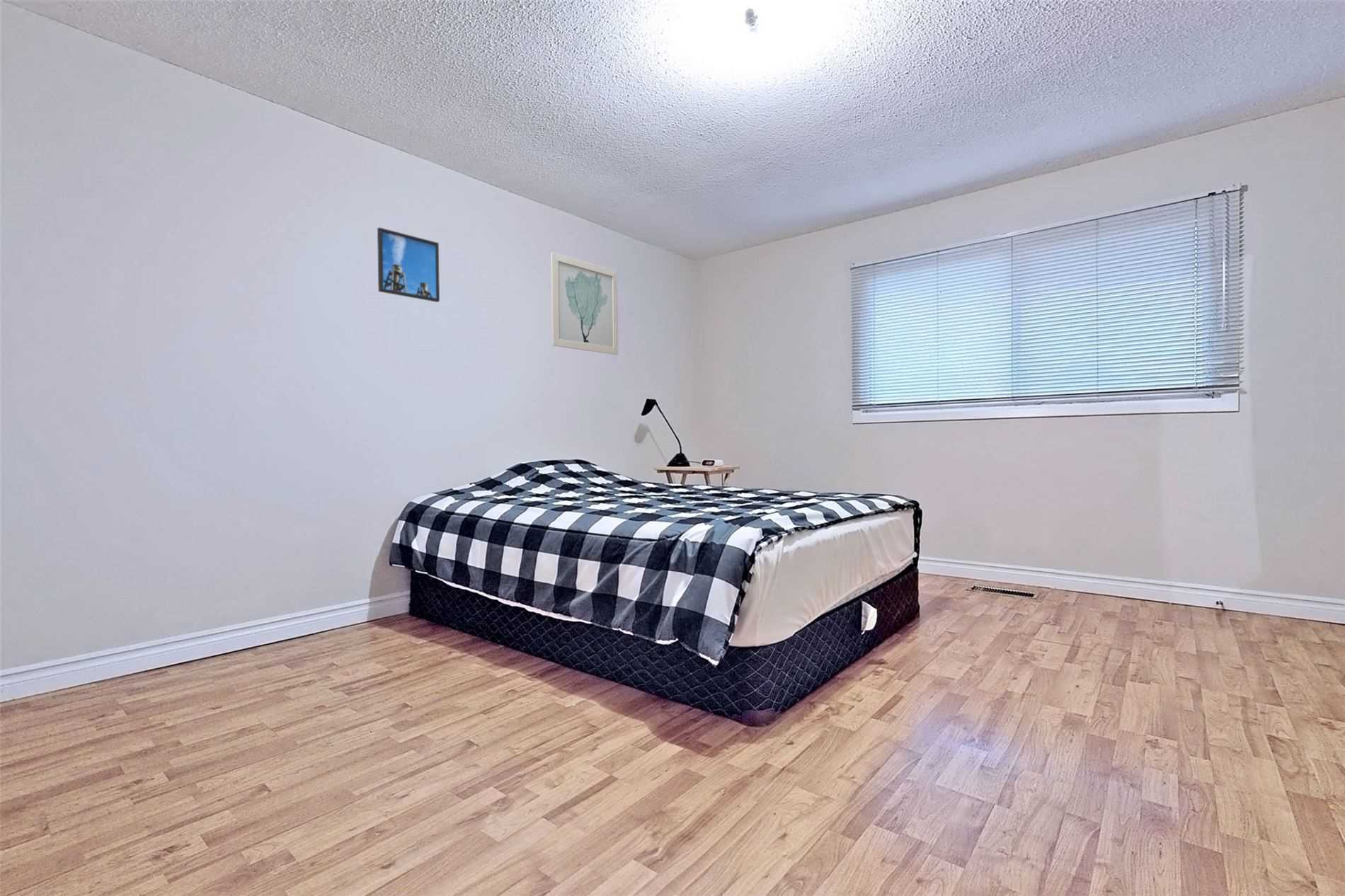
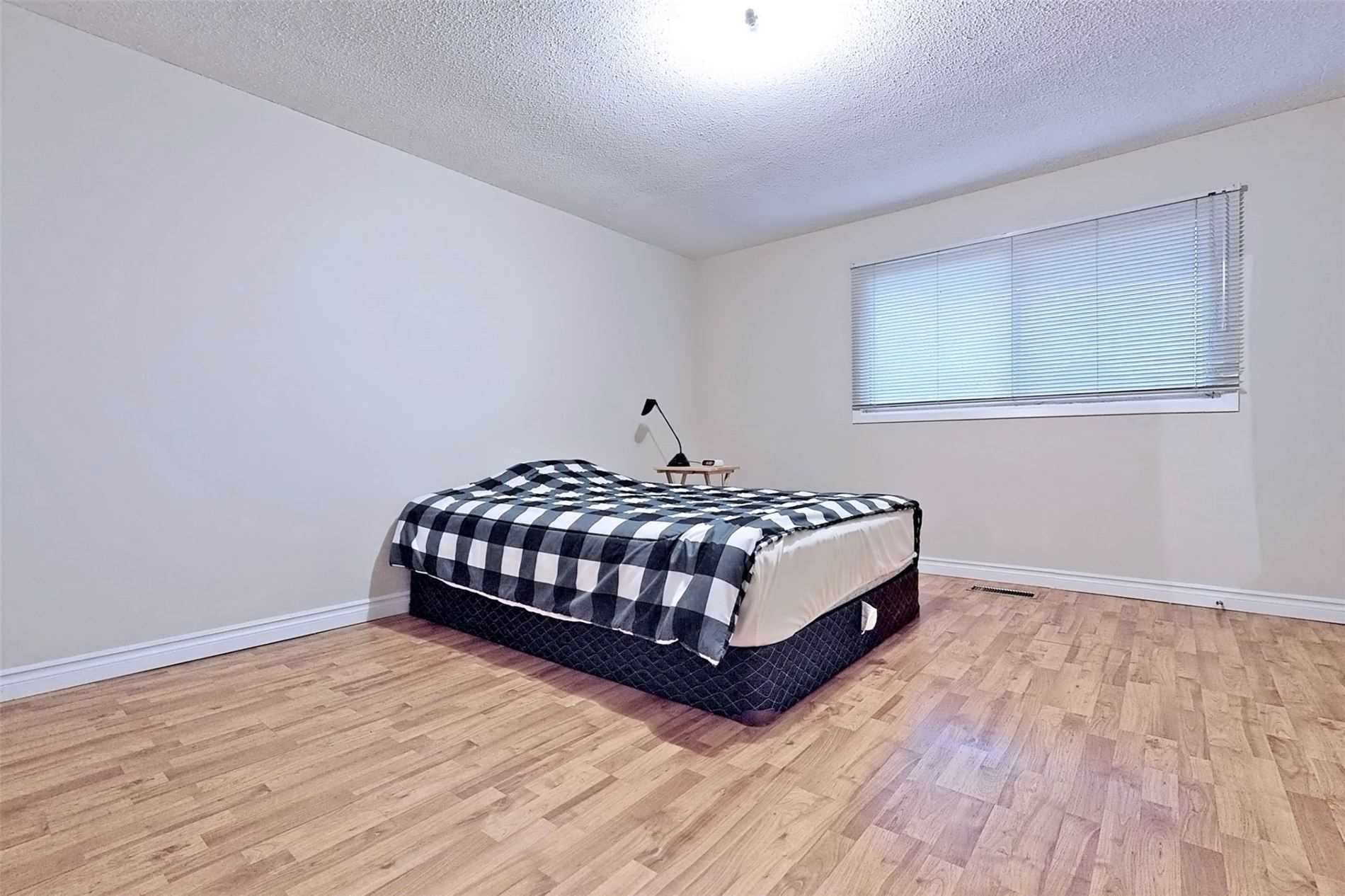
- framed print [377,226,440,303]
- wall art [550,251,619,355]
